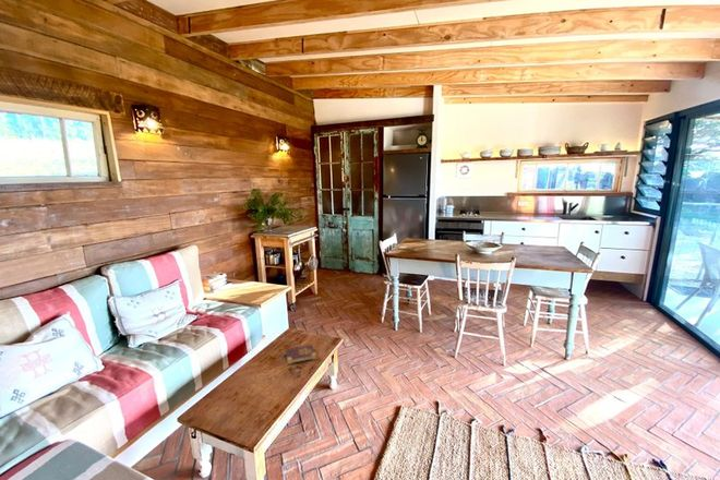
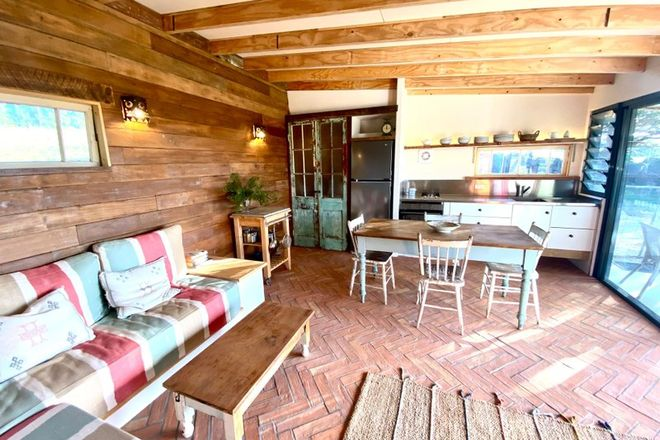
- book [280,344,317,365]
